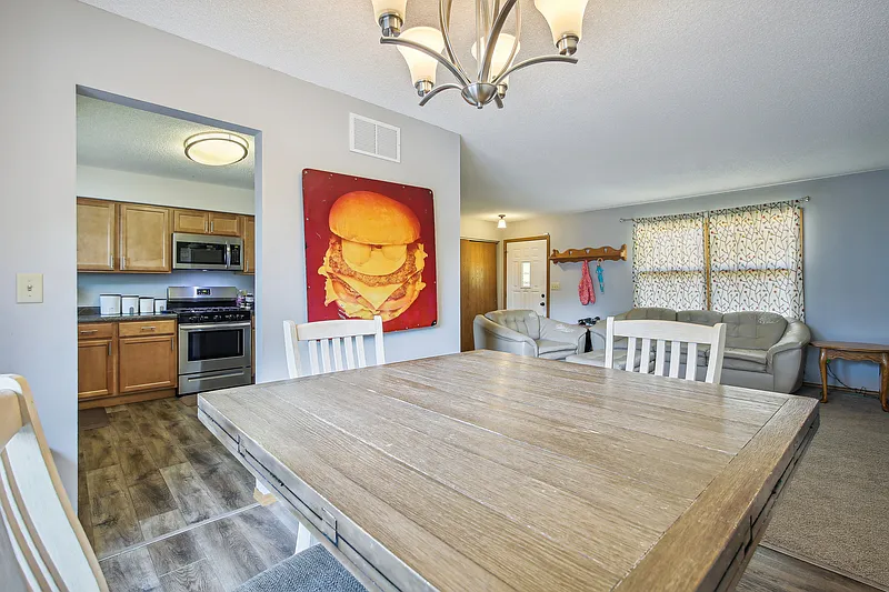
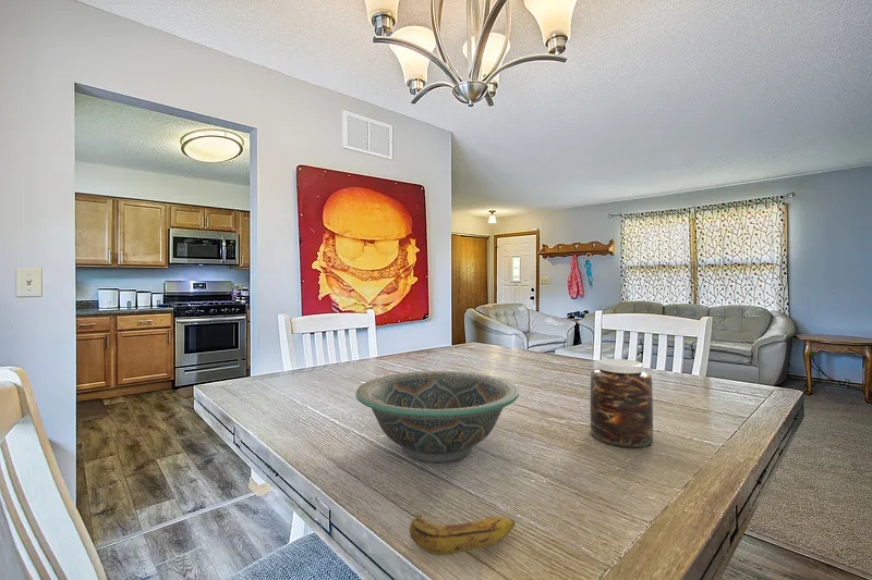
+ jar [590,358,654,448]
+ decorative bowl [355,370,520,464]
+ banana [409,514,517,556]
